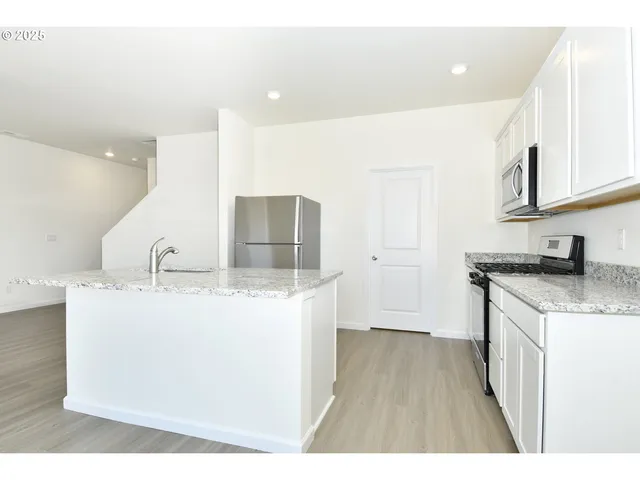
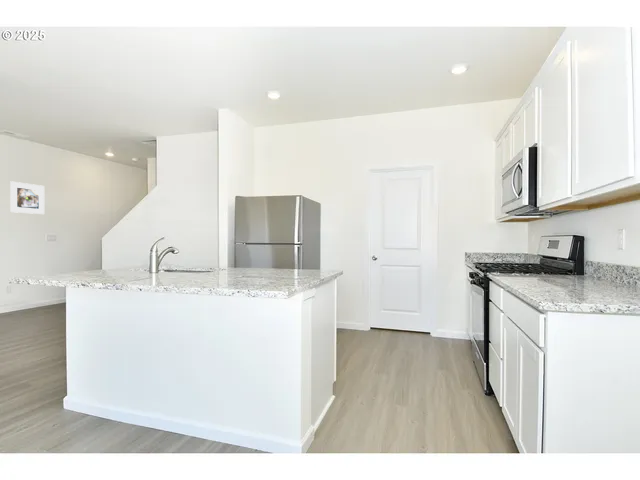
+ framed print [9,180,45,215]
